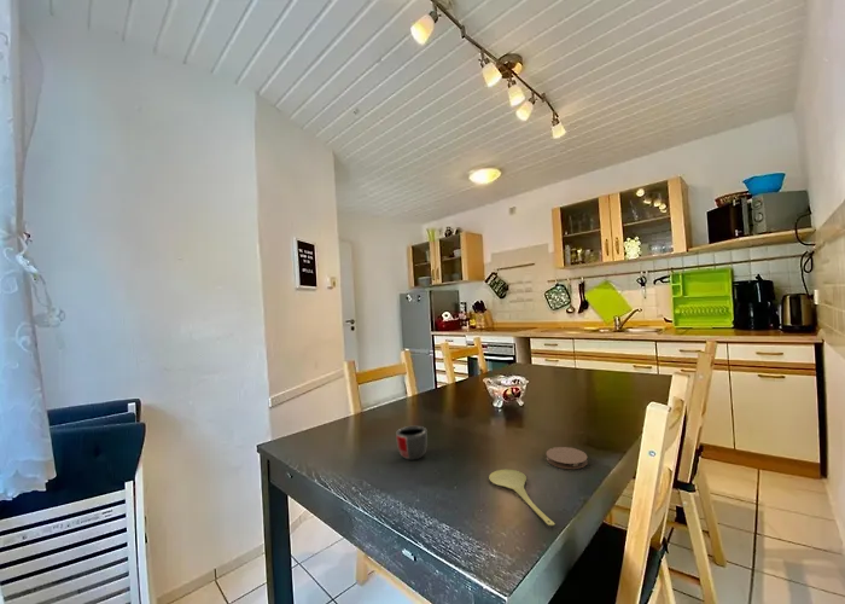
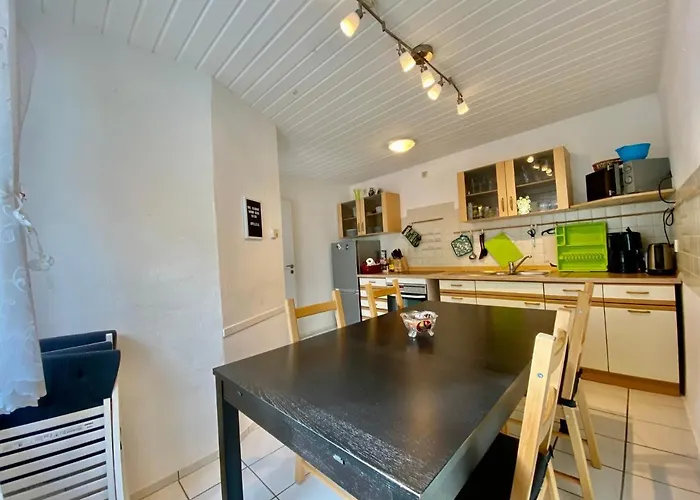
- mug [395,425,429,460]
- spoon [488,469,556,527]
- coaster [546,446,589,470]
